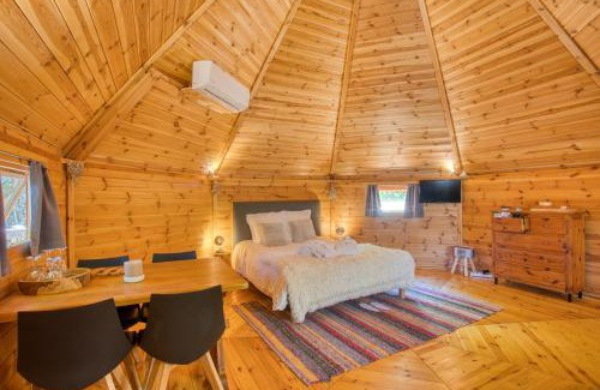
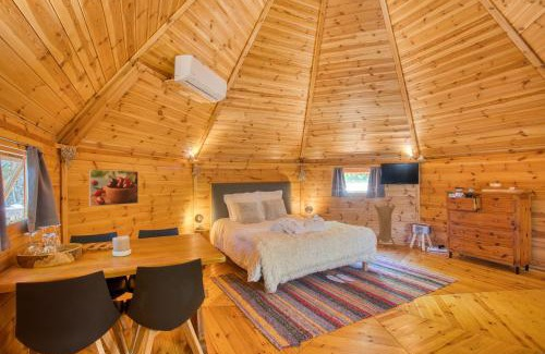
+ laundry hamper [373,204,398,249]
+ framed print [88,169,140,208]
